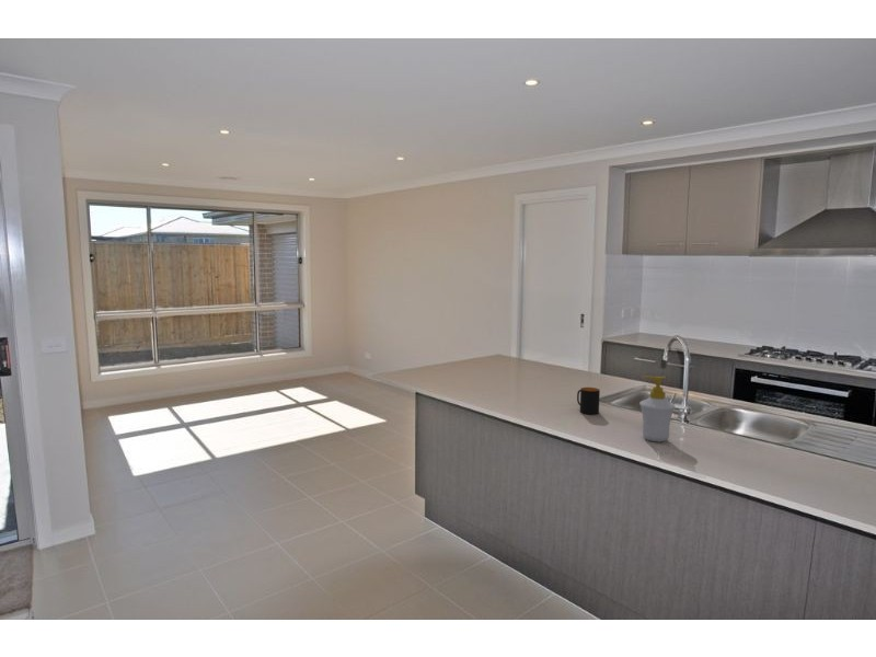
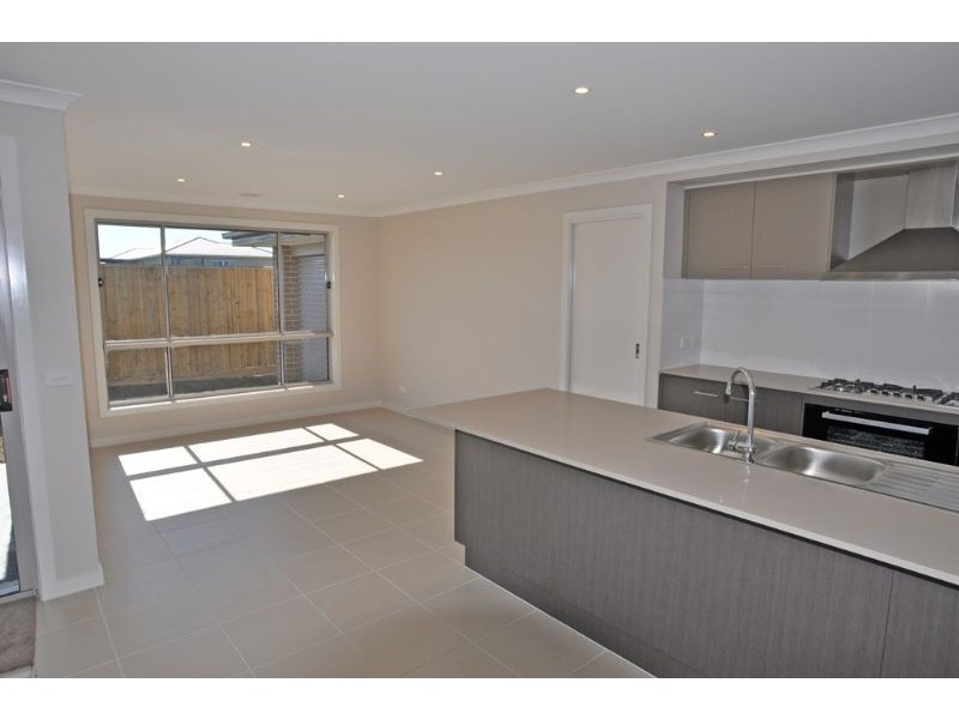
- soap bottle [638,376,677,442]
- mug [576,387,601,415]
